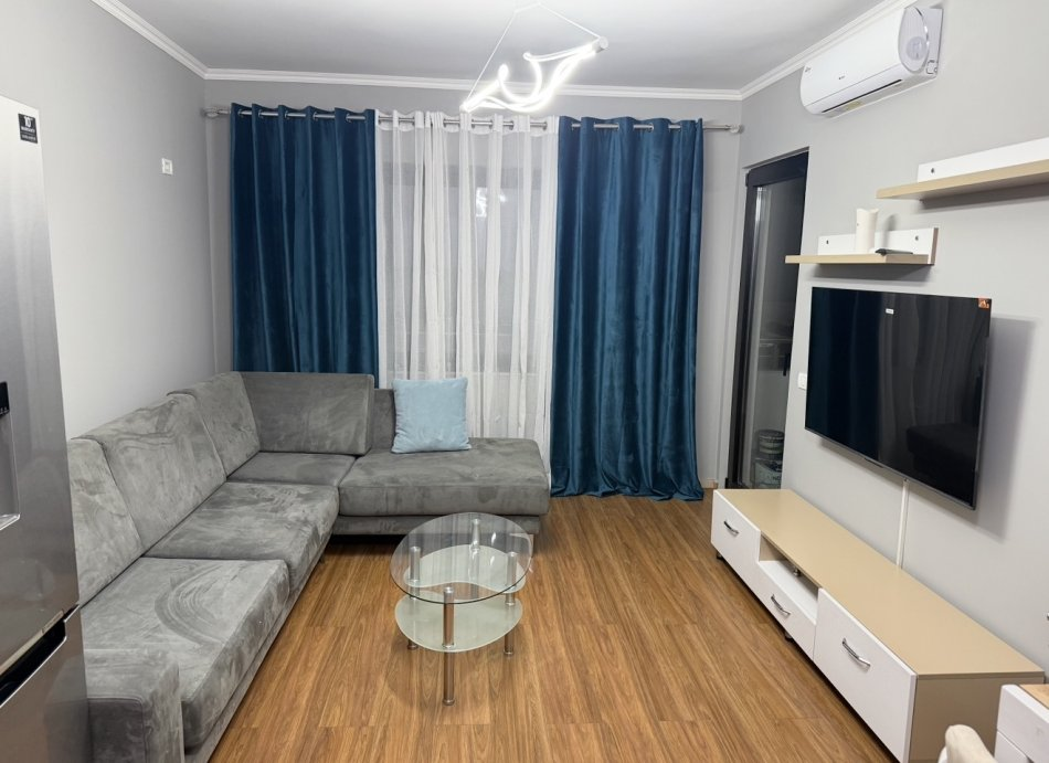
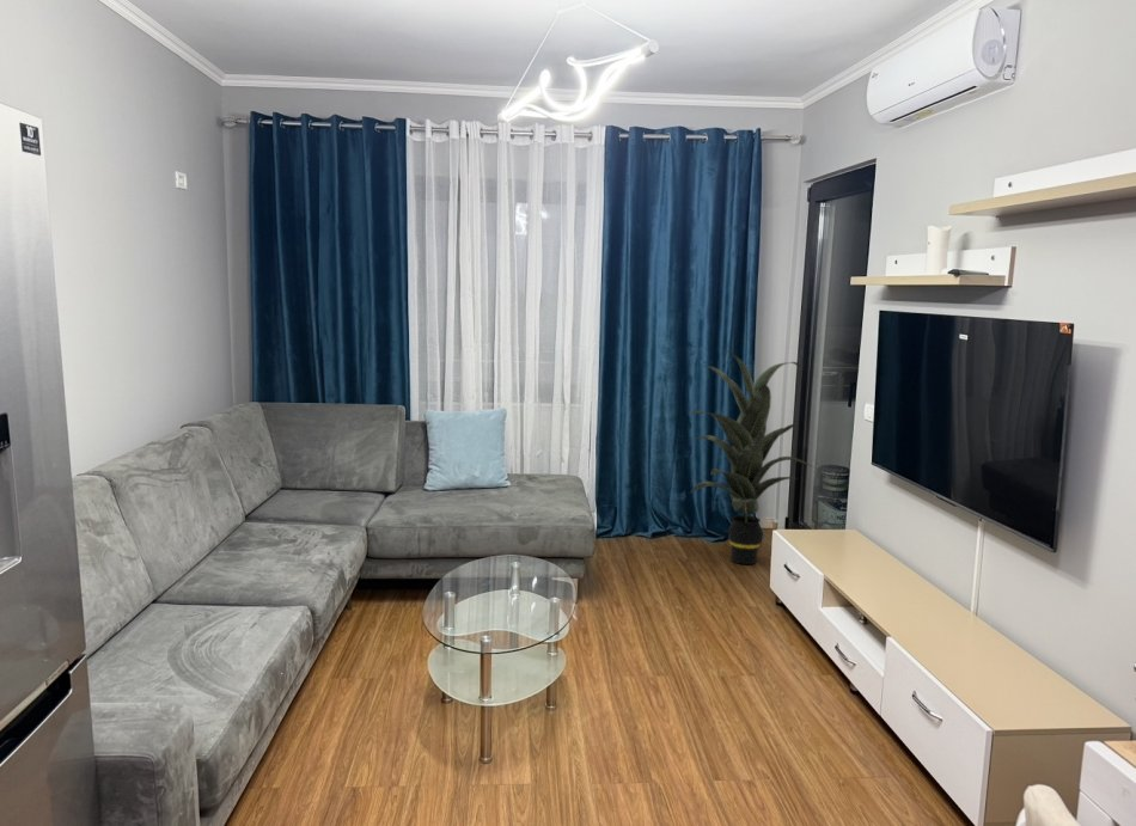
+ indoor plant [688,349,814,565]
